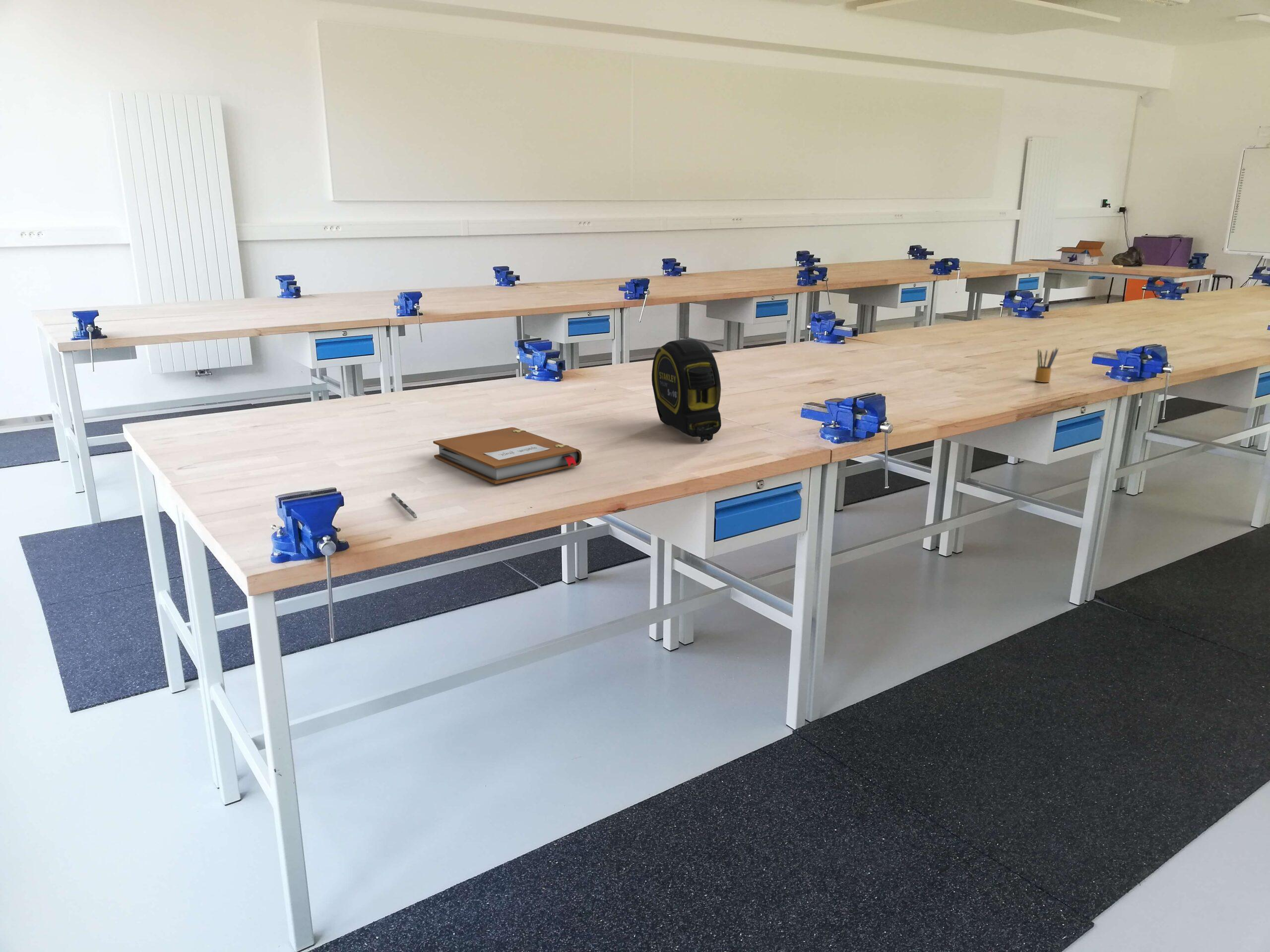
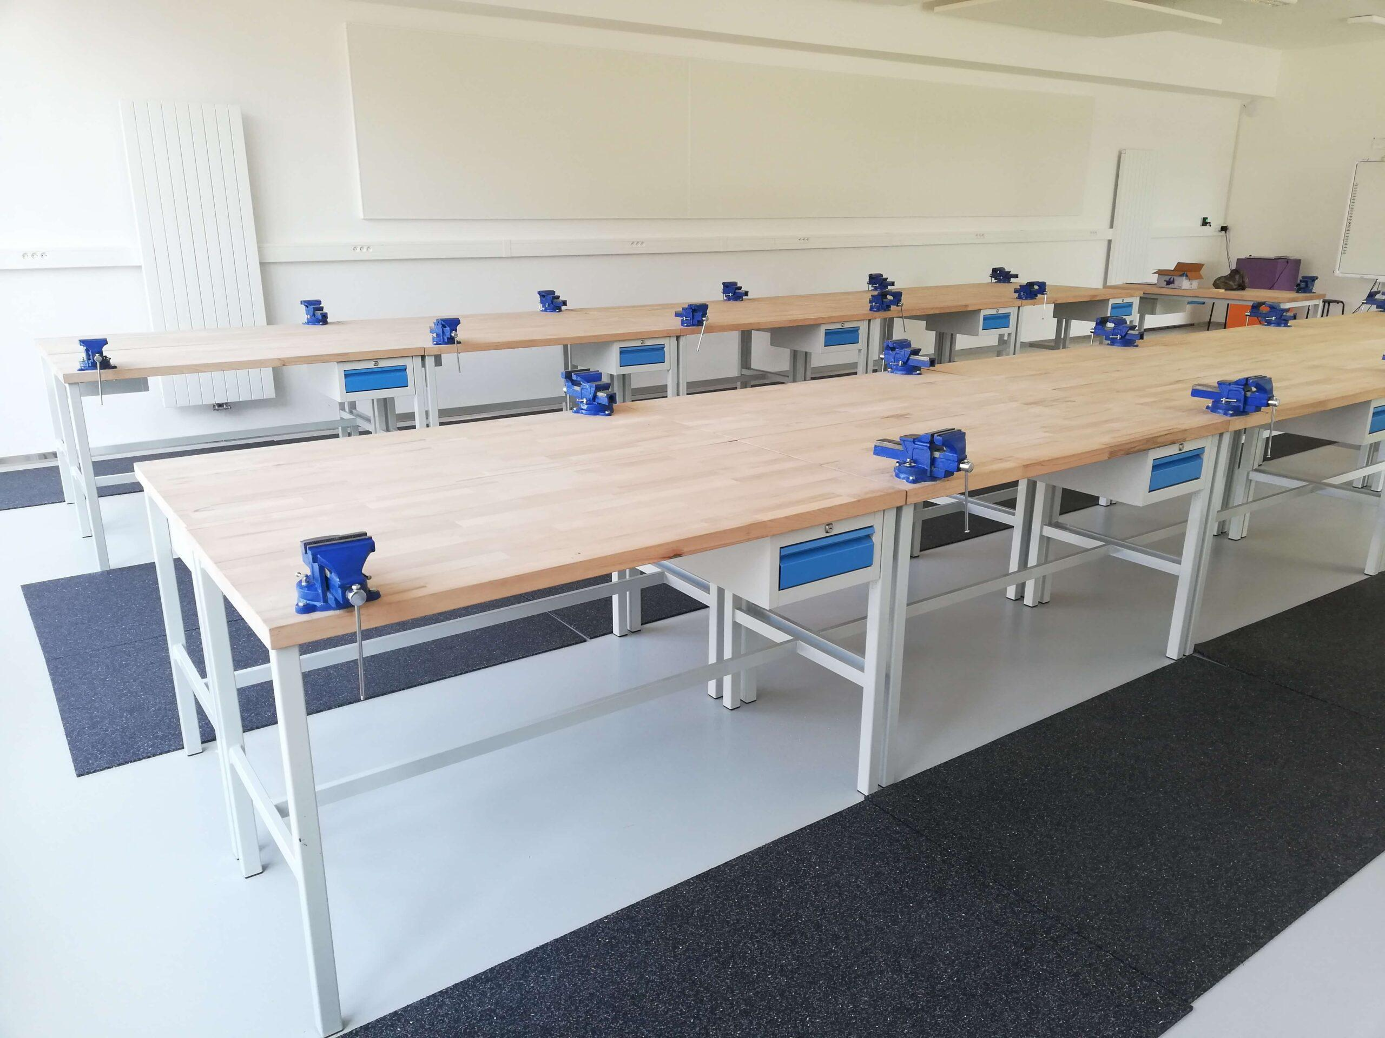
- pencil box [1034,347,1059,383]
- tape measure [651,339,722,443]
- notebook [433,427,582,484]
- pen [391,492,418,519]
